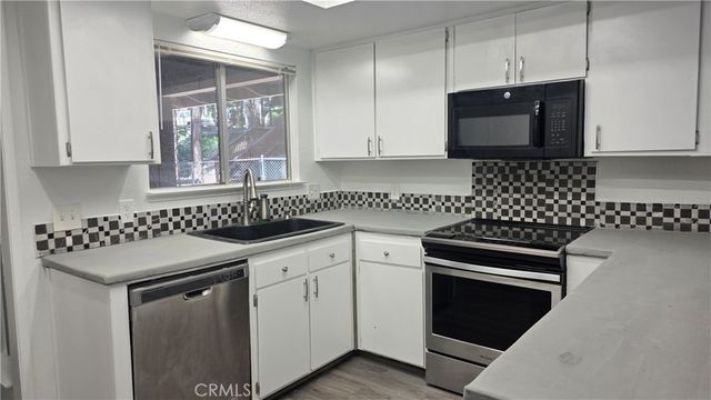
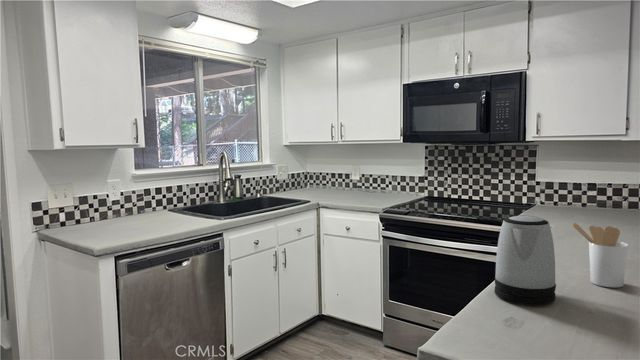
+ kettle [494,215,557,306]
+ utensil holder [571,222,629,288]
